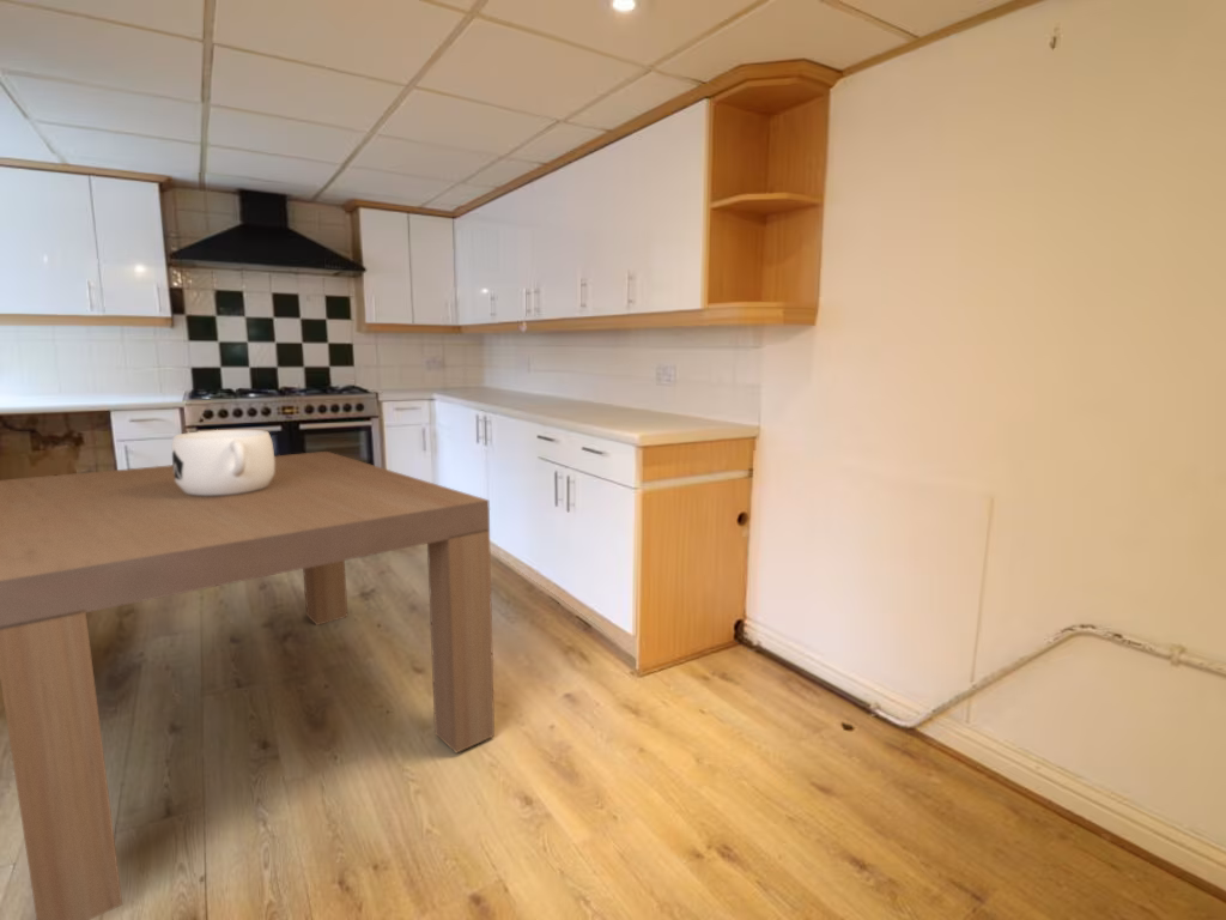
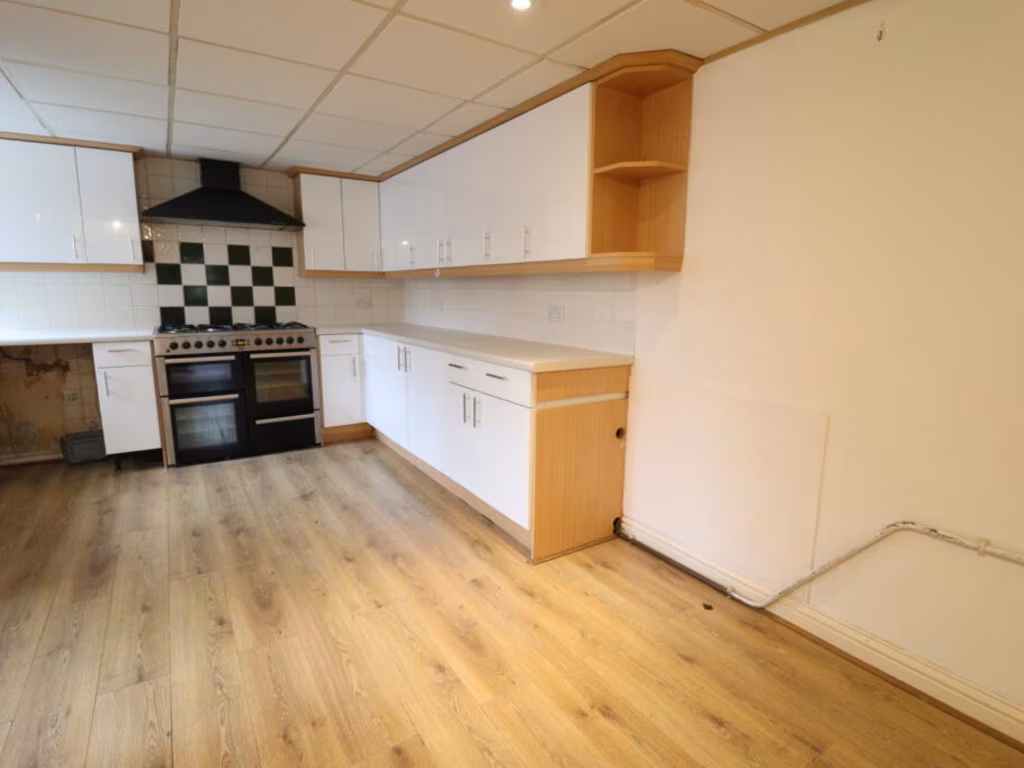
- dining table [0,429,496,920]
